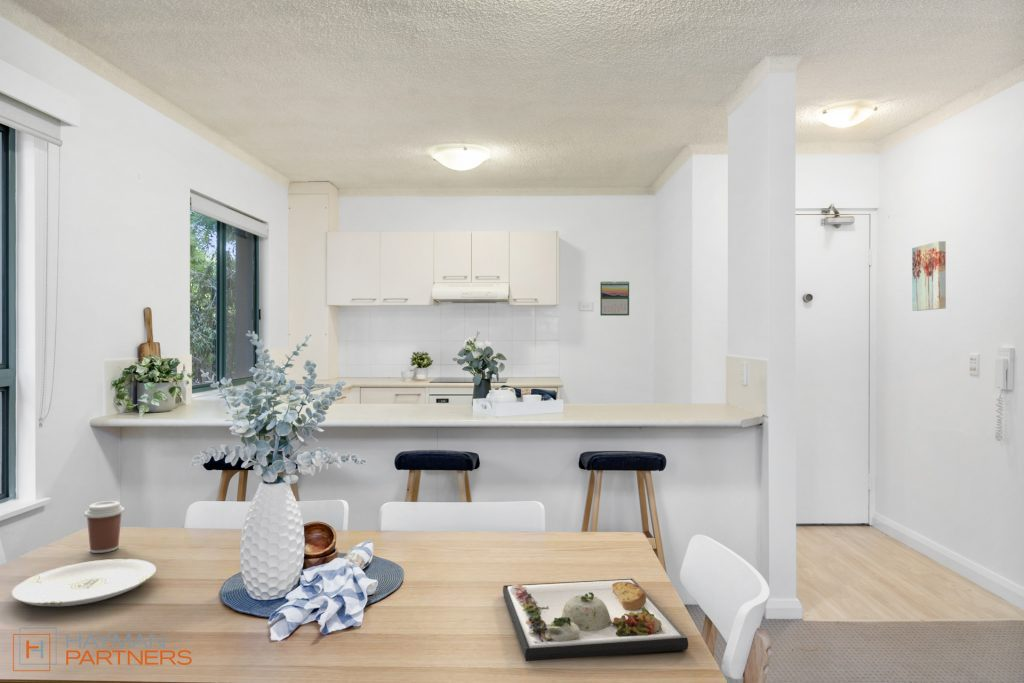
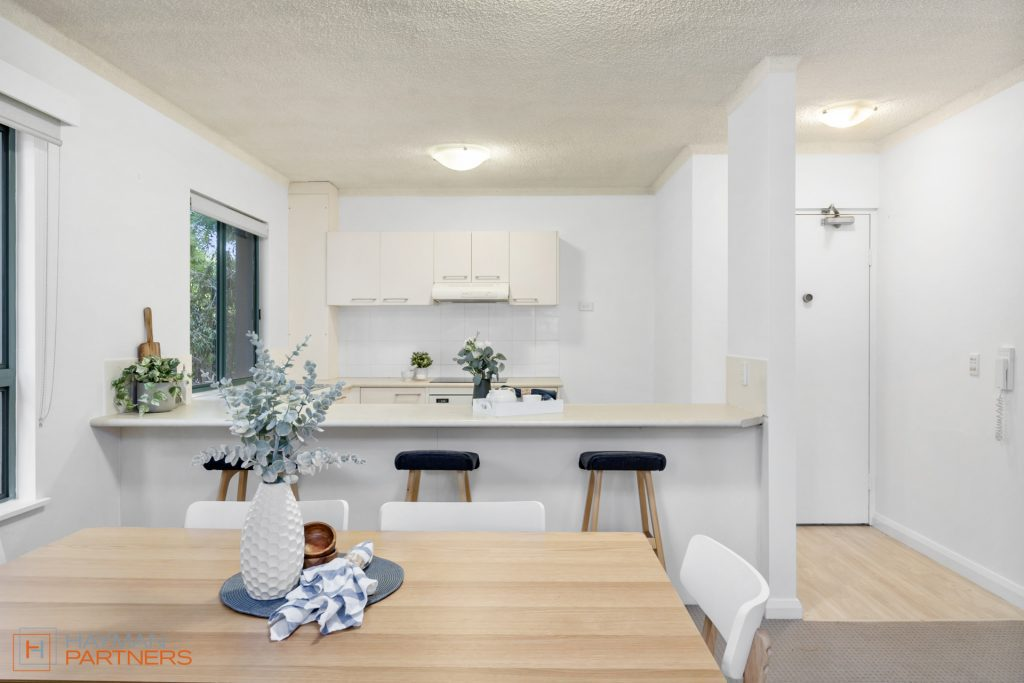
- calendar [599,280,630,317]
- wall art [911,240,947,312]
- plate [11,558,157,607]
- coffee cup [83,500,125,554]
- dinner plate [502,578,689,662]
